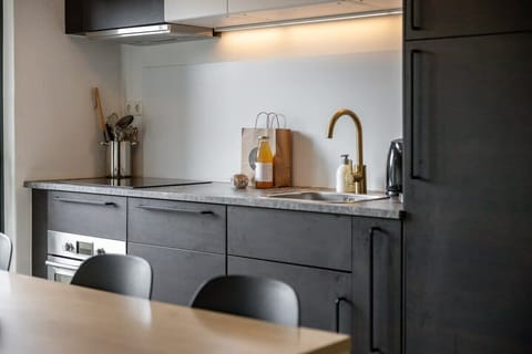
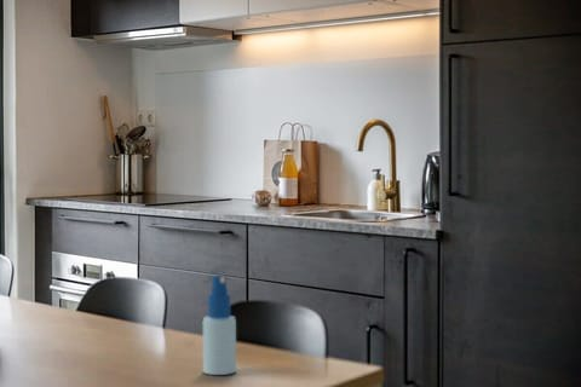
+ spray bottle [202,273,237,376]
